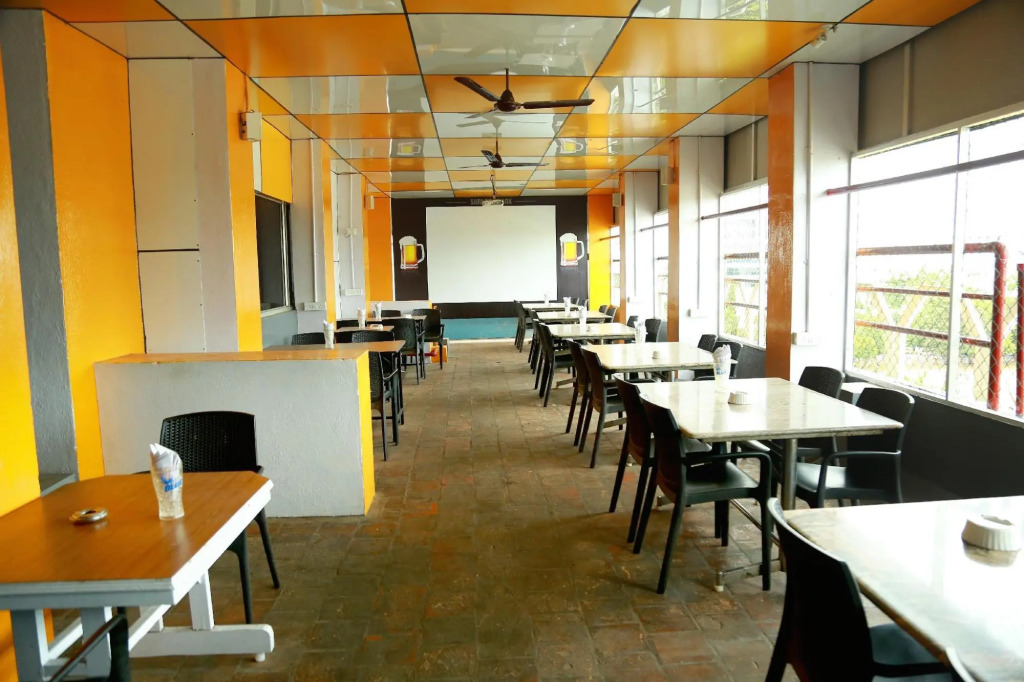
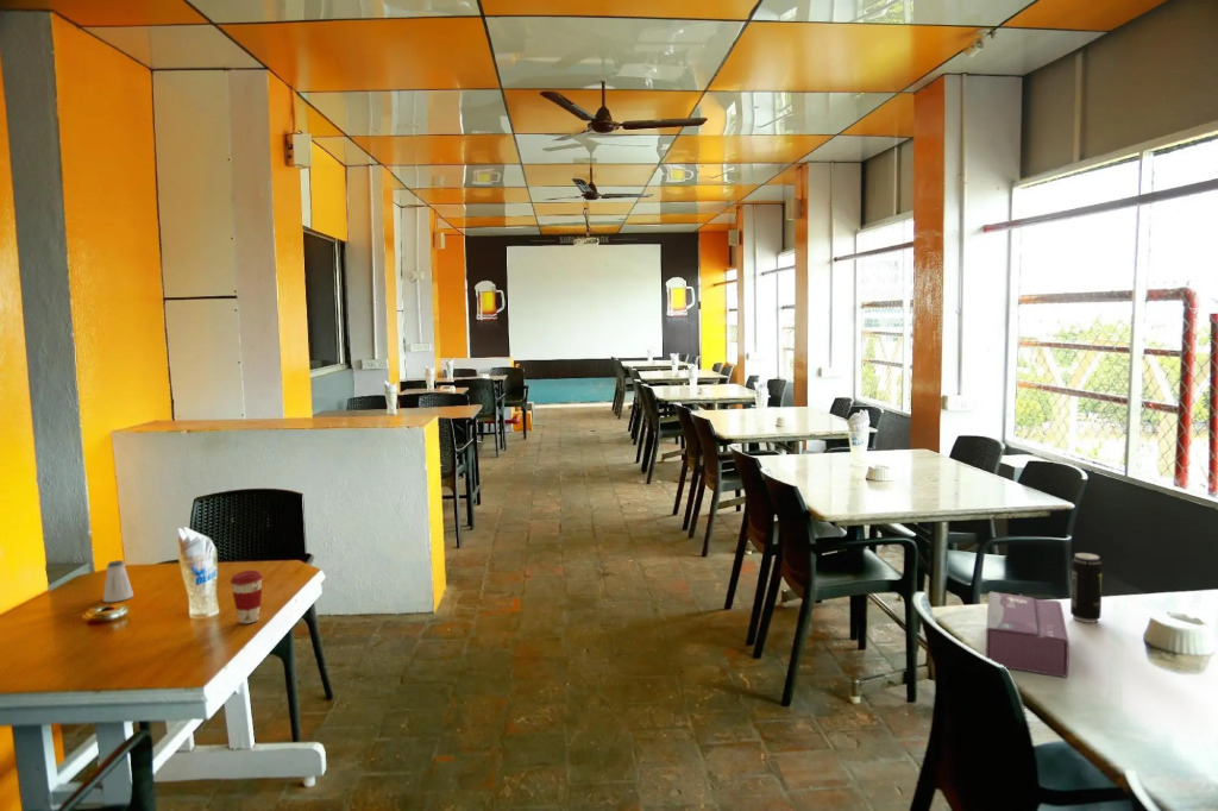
+ beverage can [1069,552,1104,624]
+ coffee cup [230,570,264,624]
+ tissue box [985,591,1071,679]
+ saltshaker [102,559,134,603]
